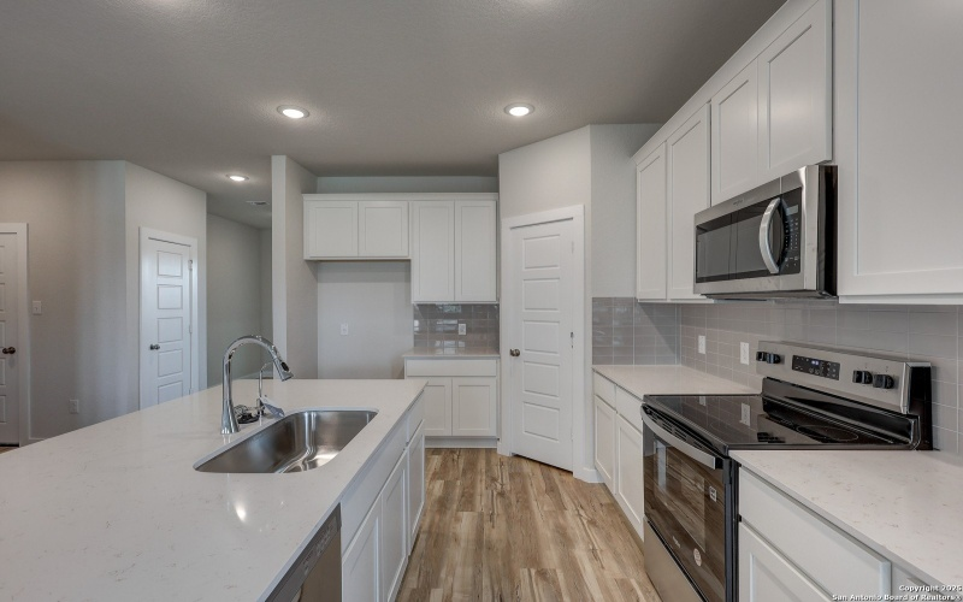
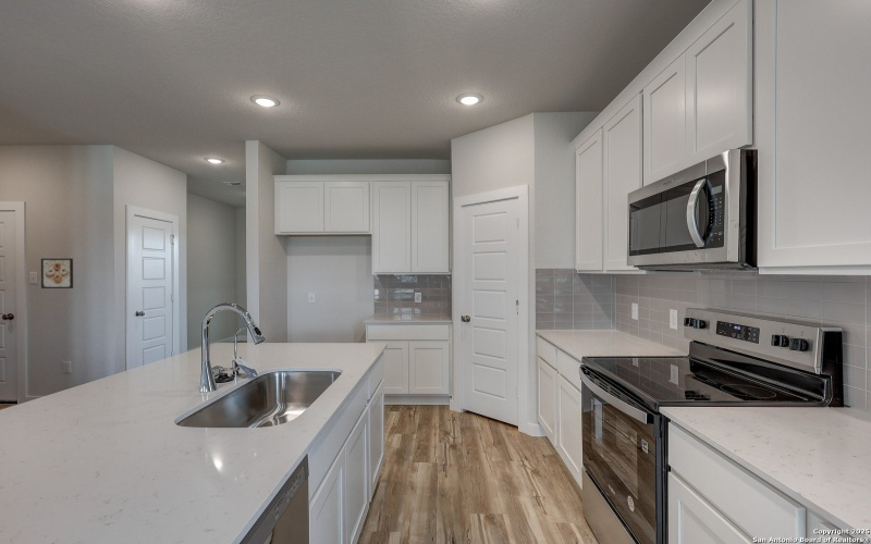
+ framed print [40,258,74,289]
